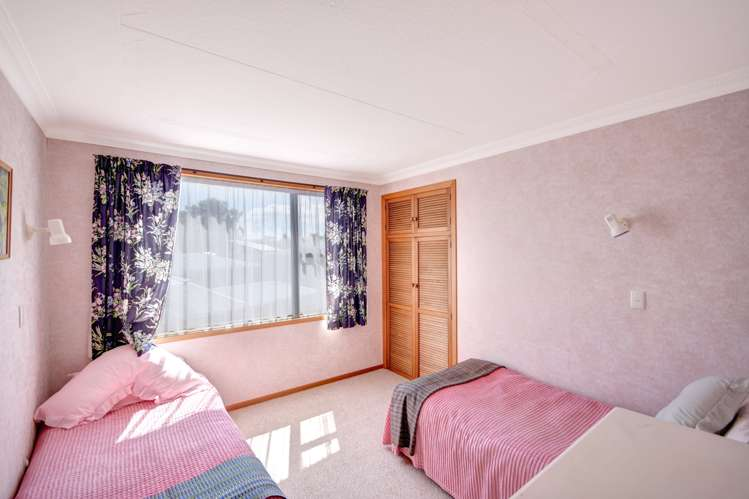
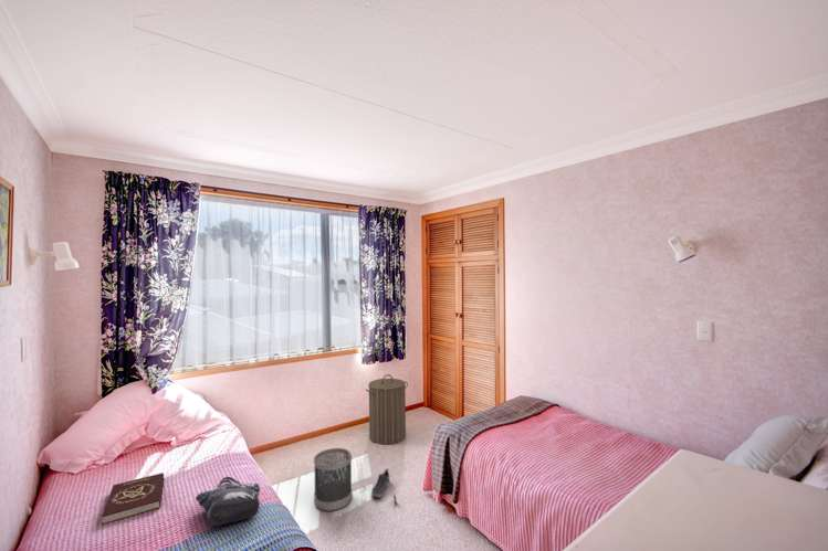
+ laundry hamper [365,373,409,445]
+ tote bag [195,476,262,528]
+ book [101,471,165,526]
+ shoe [370,468,398,506]
+ wastebasket [313,447,354,512]
